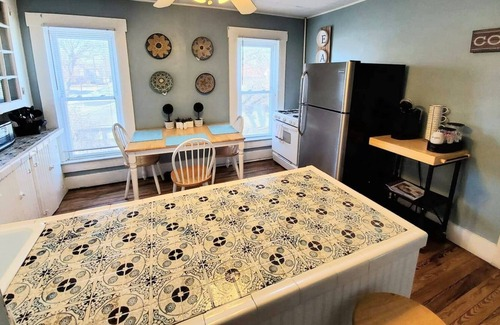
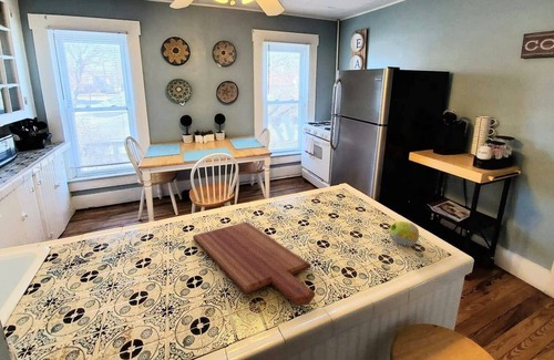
+ fruit [388,220,420,247]
+ cutting board [192,220,316,307]
